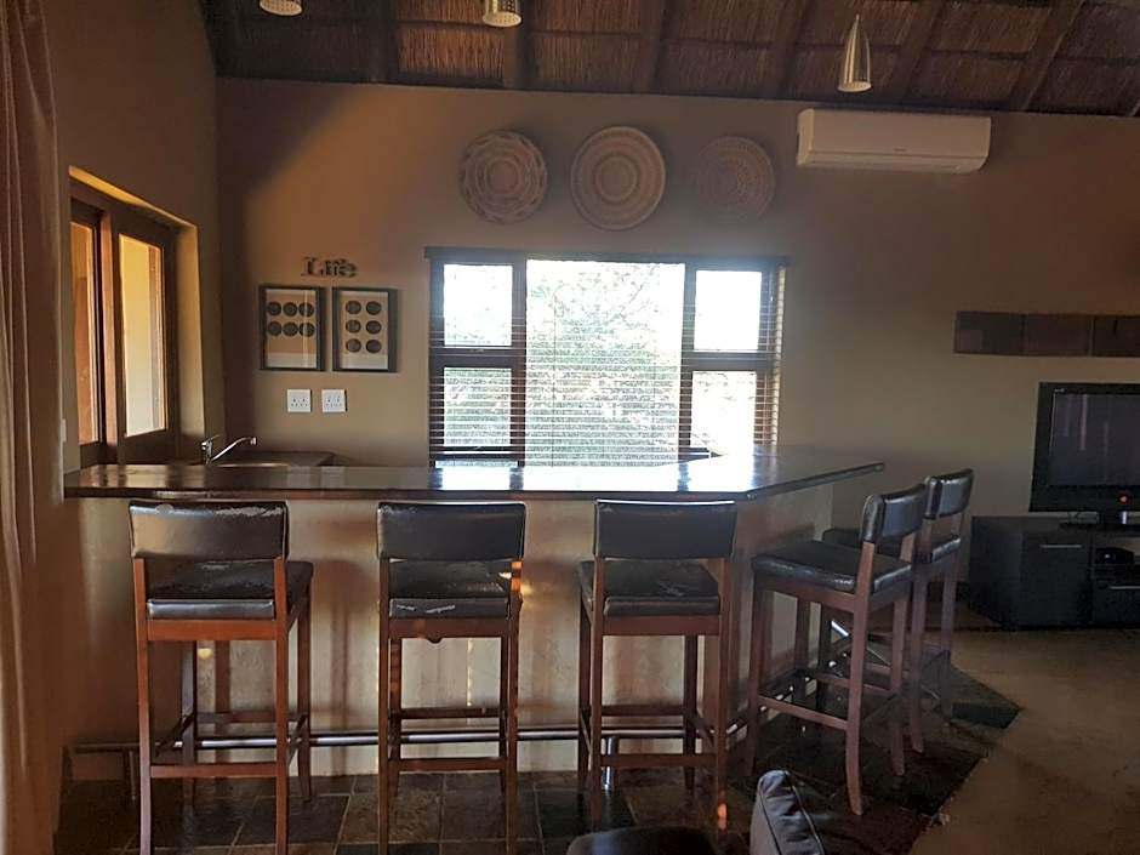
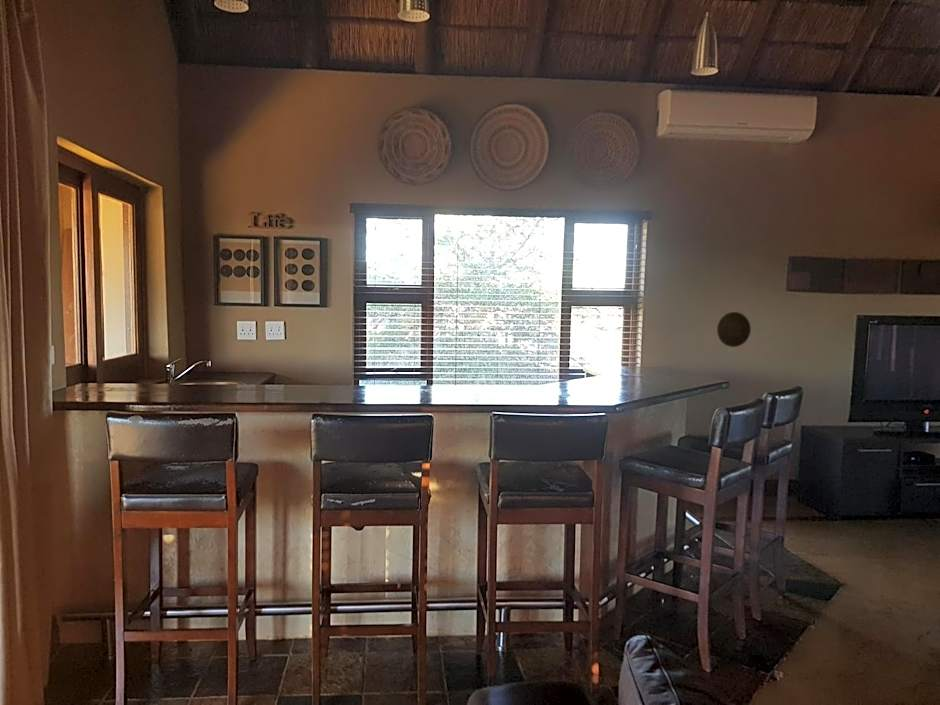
+ decorative plate [716,311,752,348]
